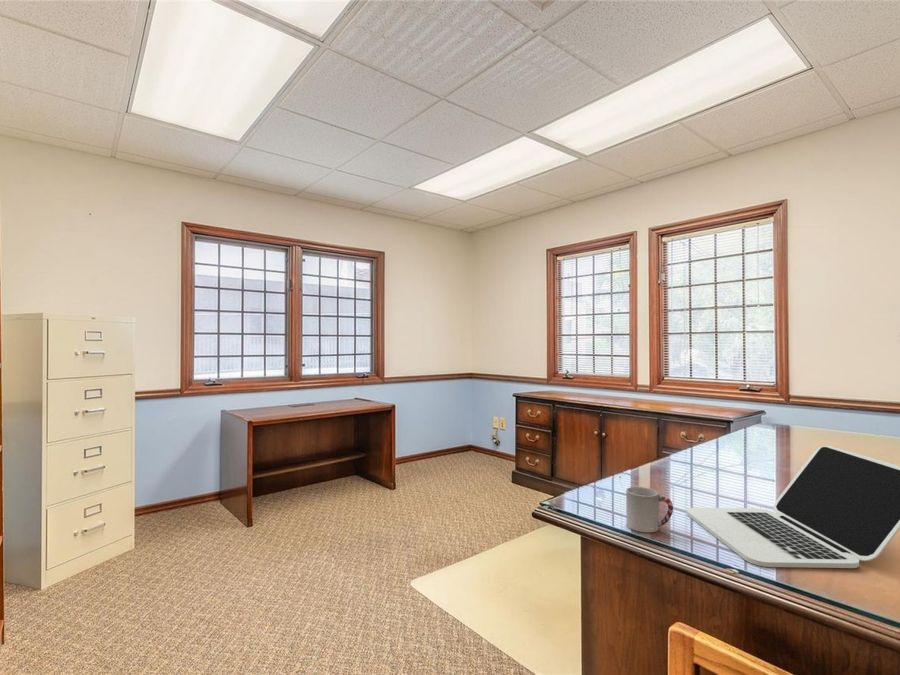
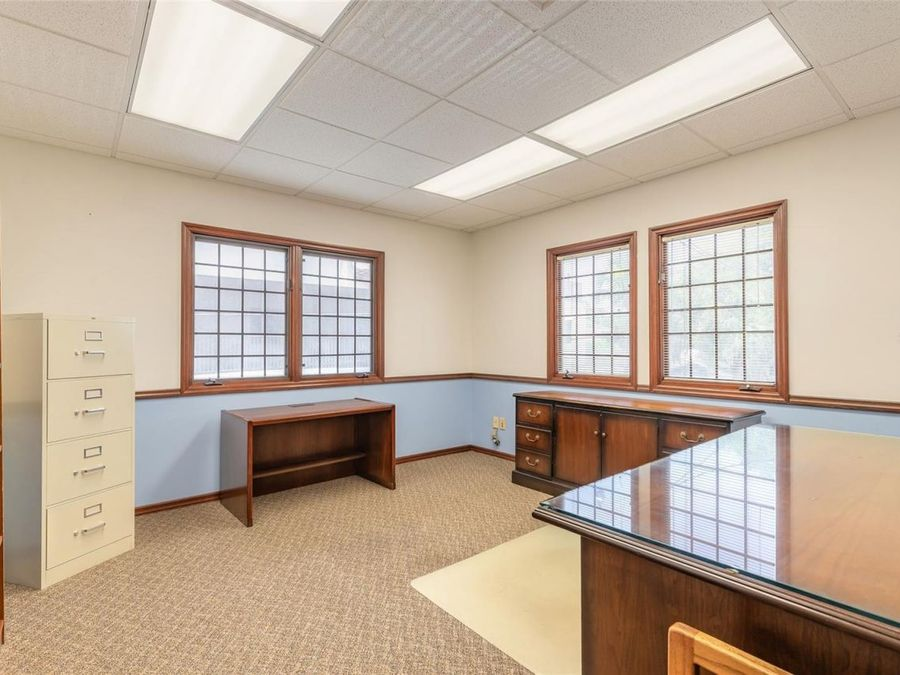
- cup [625,486,674,533]
- laptop [686,445,900,569]
